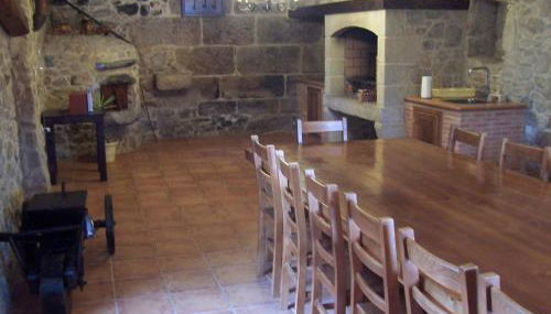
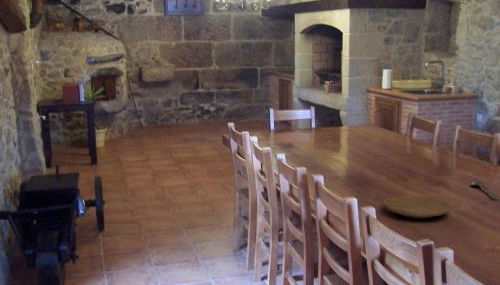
+ spoon [469,180,500,200]
+ plate [383,195,452,219]
